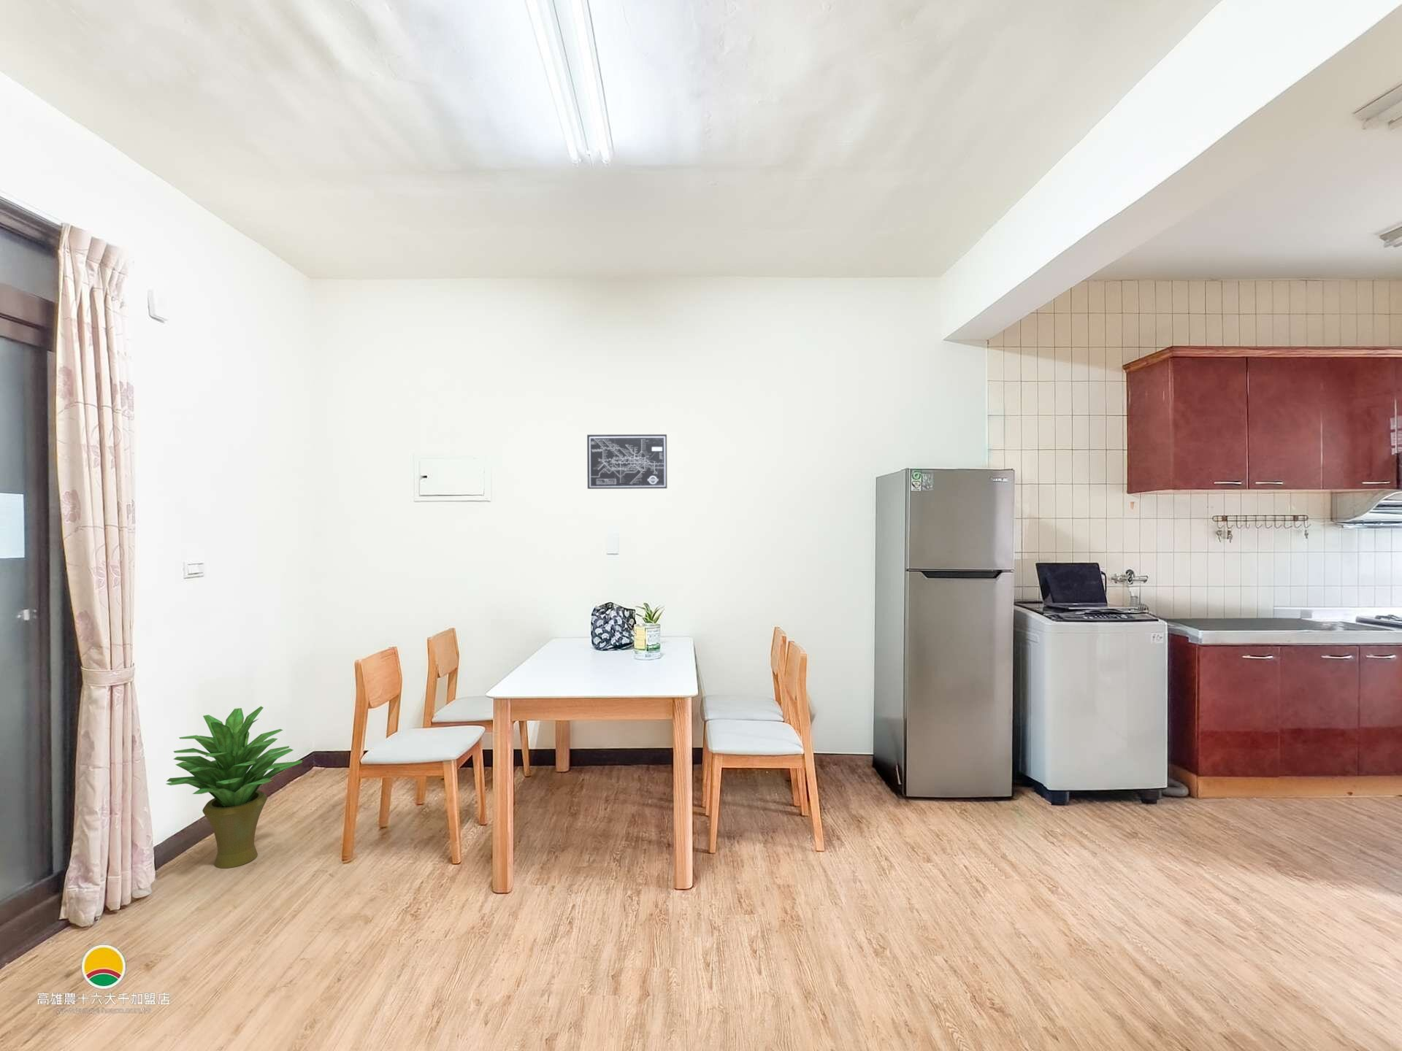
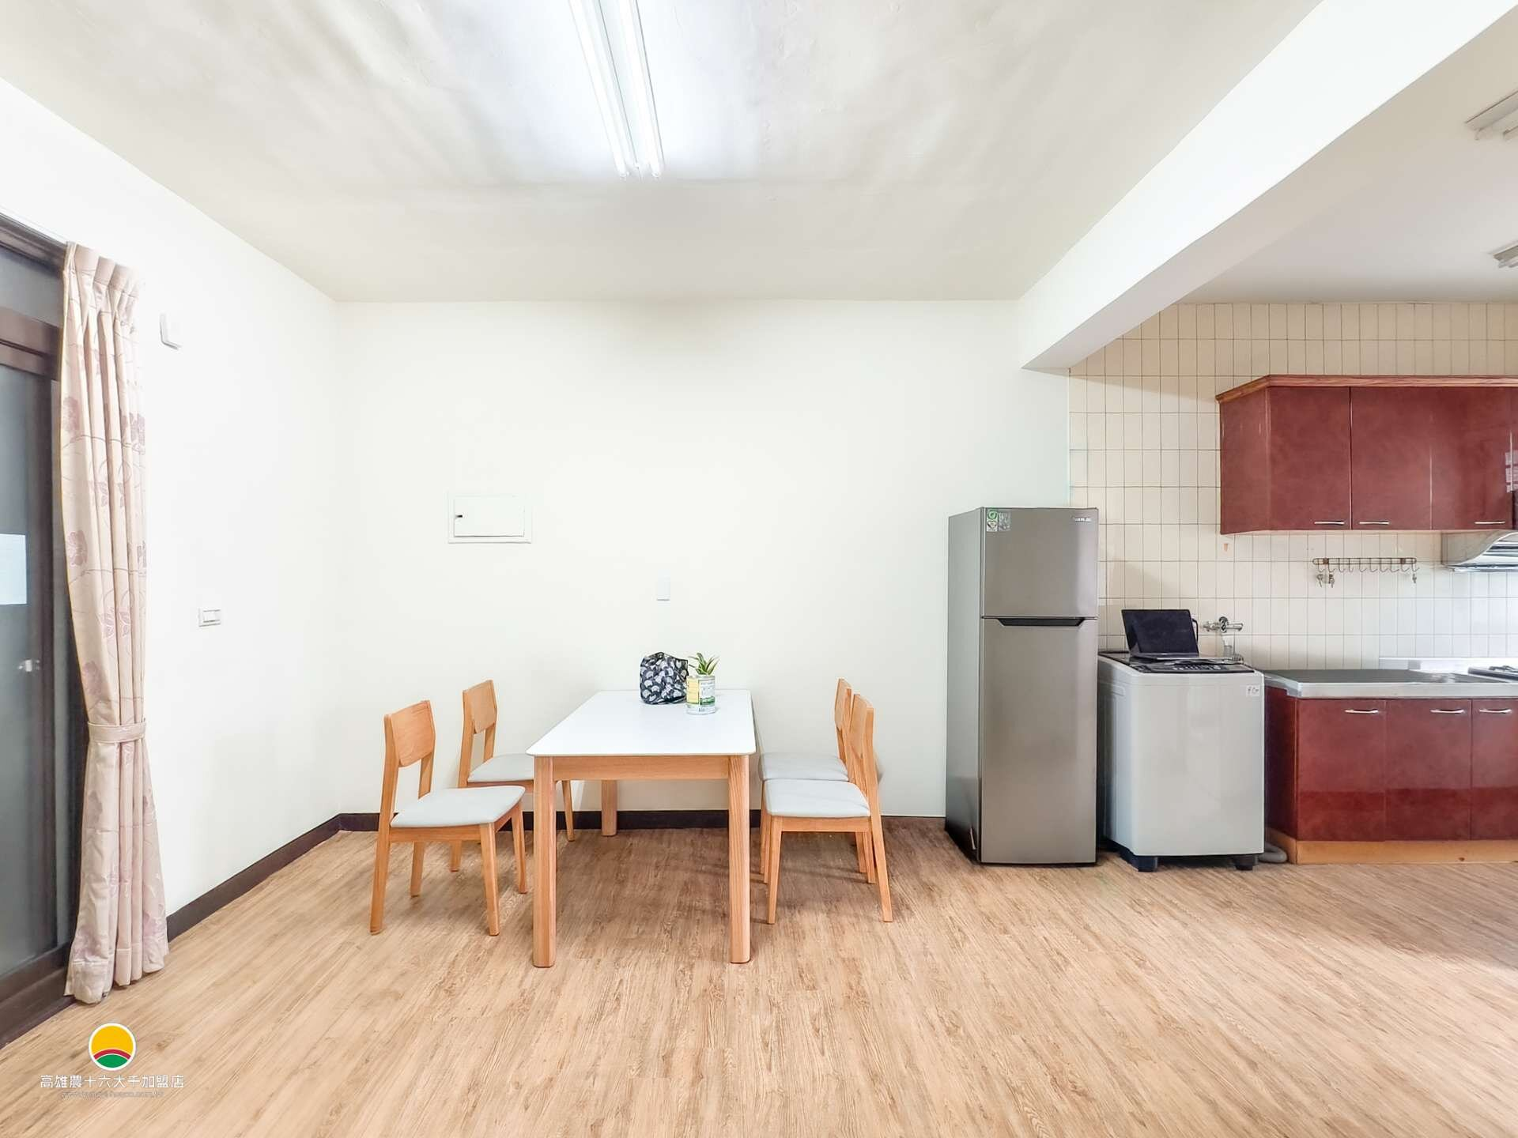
- potted plant [166,705,304,869]
- wall art [586,434,668,490]
